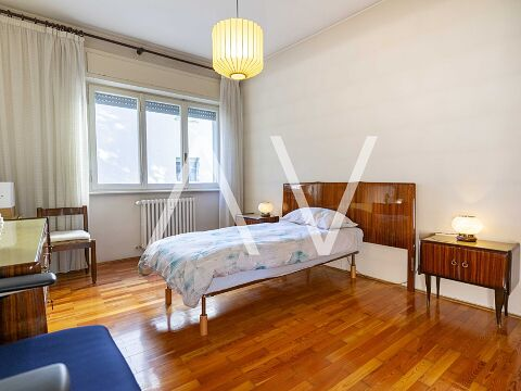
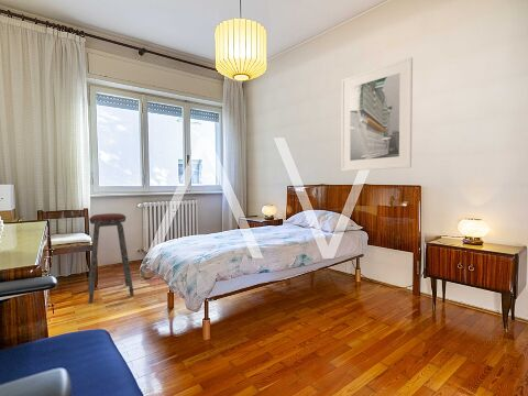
+ music stool [87,212,135,304]
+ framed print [340,56,414,172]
